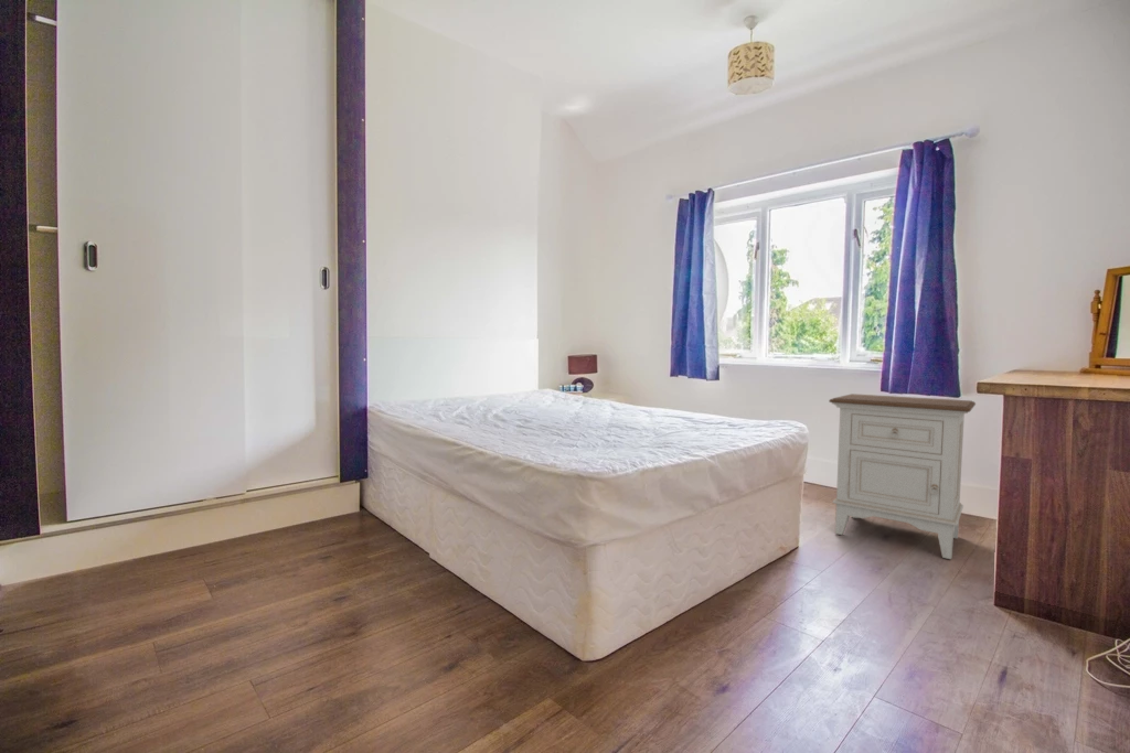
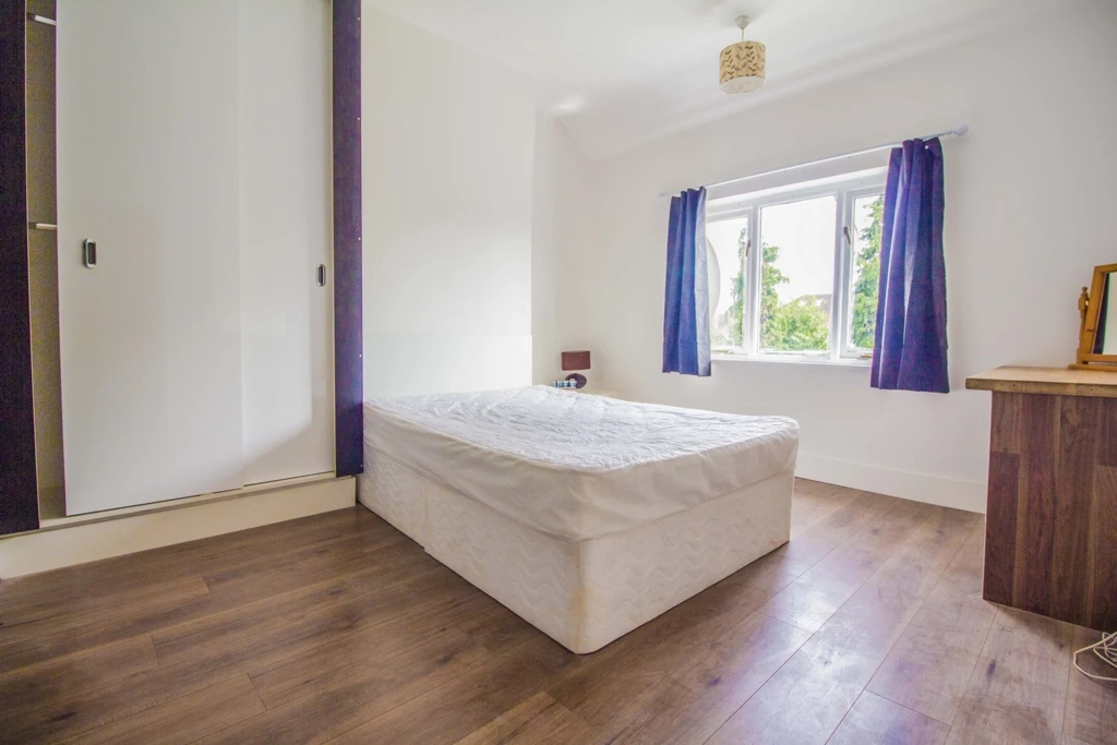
- nightstand [828,392,977,560]
